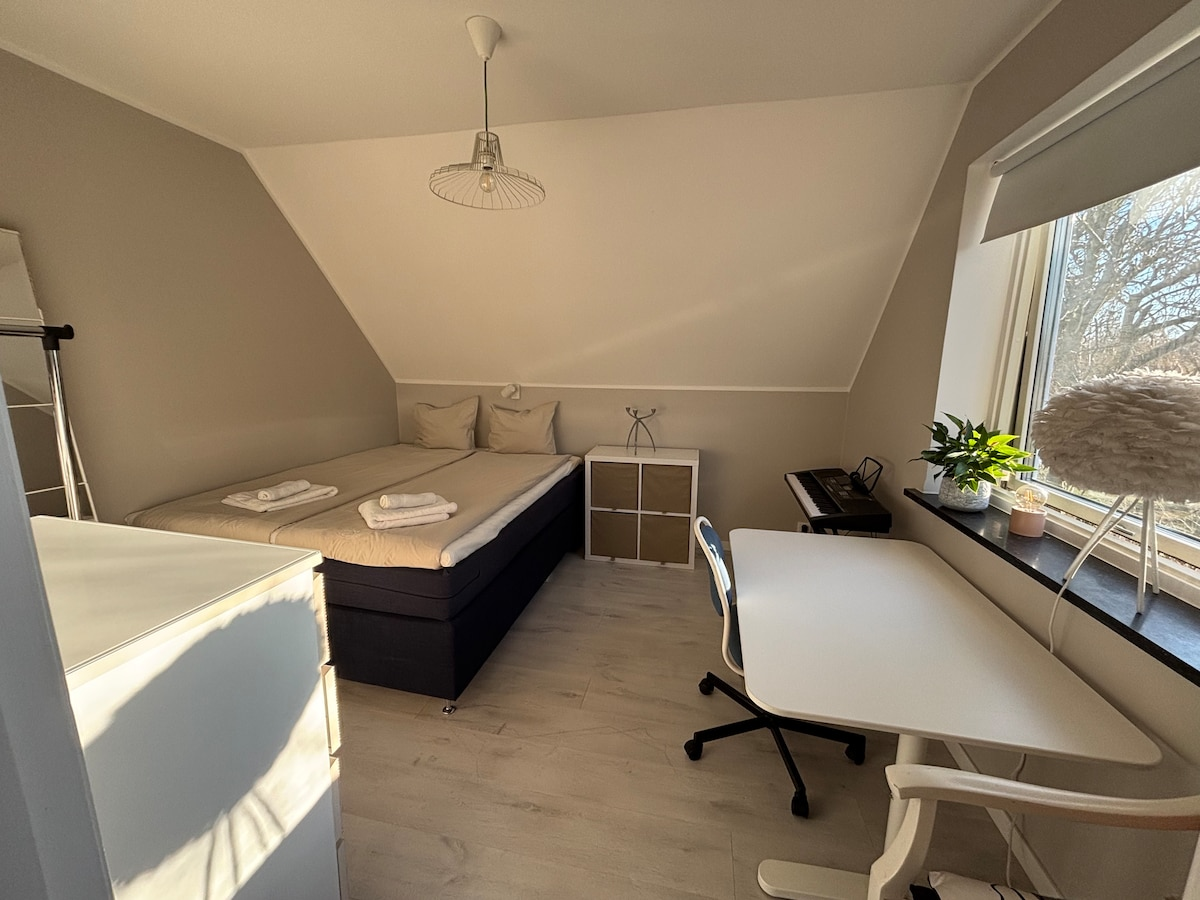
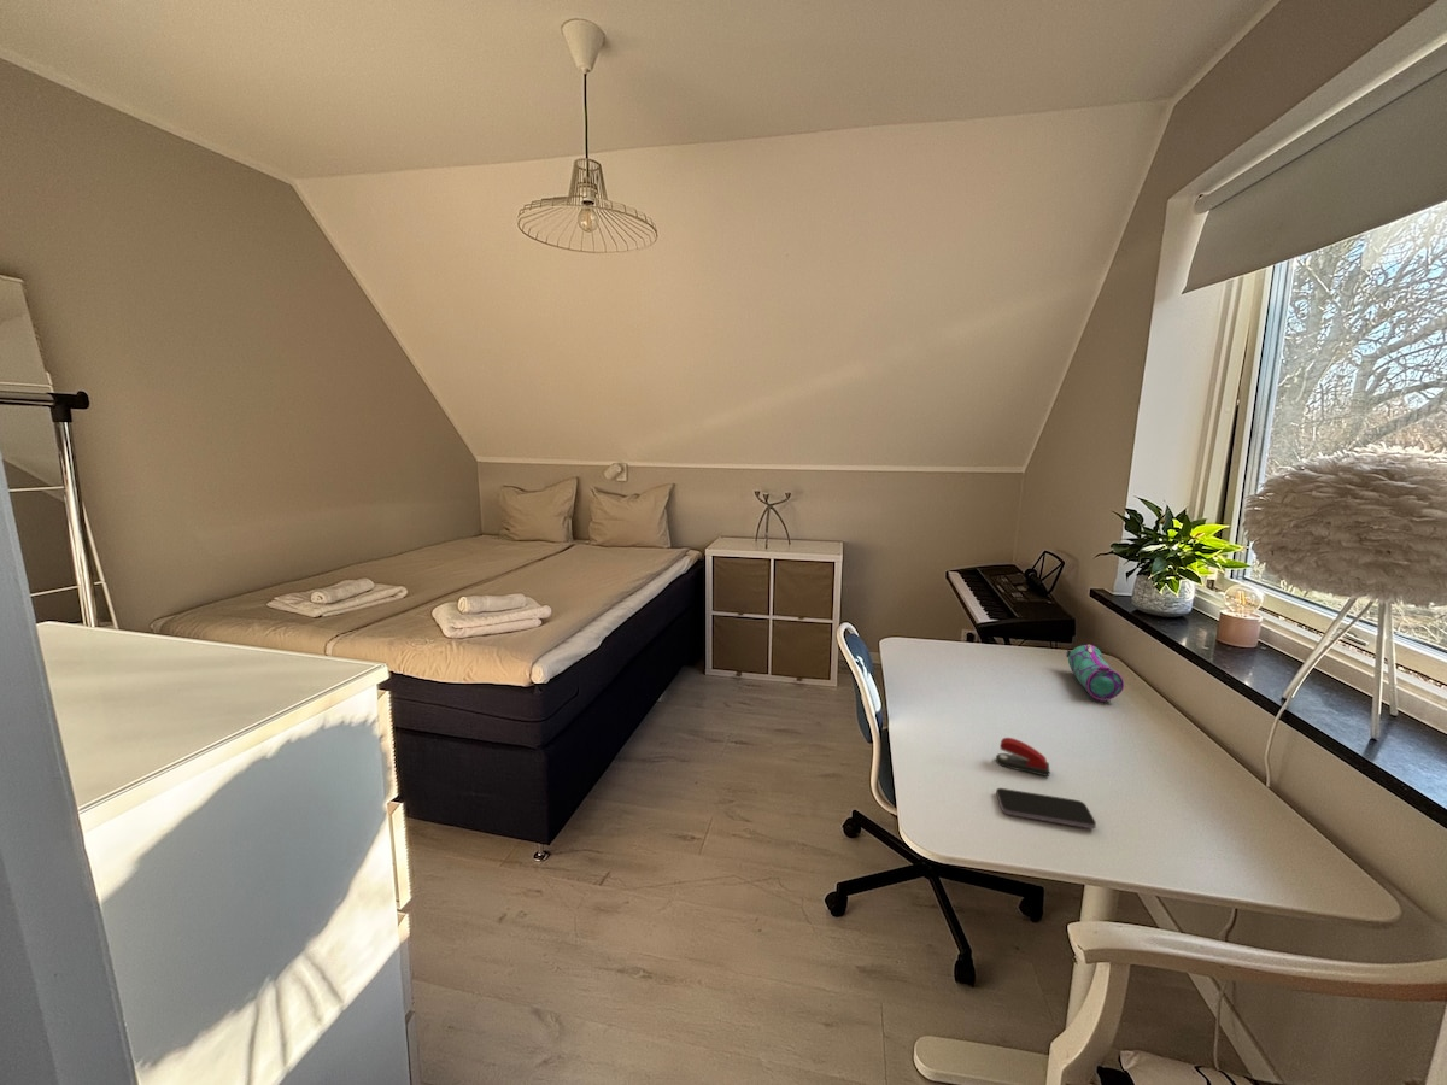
+ pencil case [1065,643,1125,702]
+ smartphone [995,787,1097,829]
+ stapler [995,737,1050,778]
